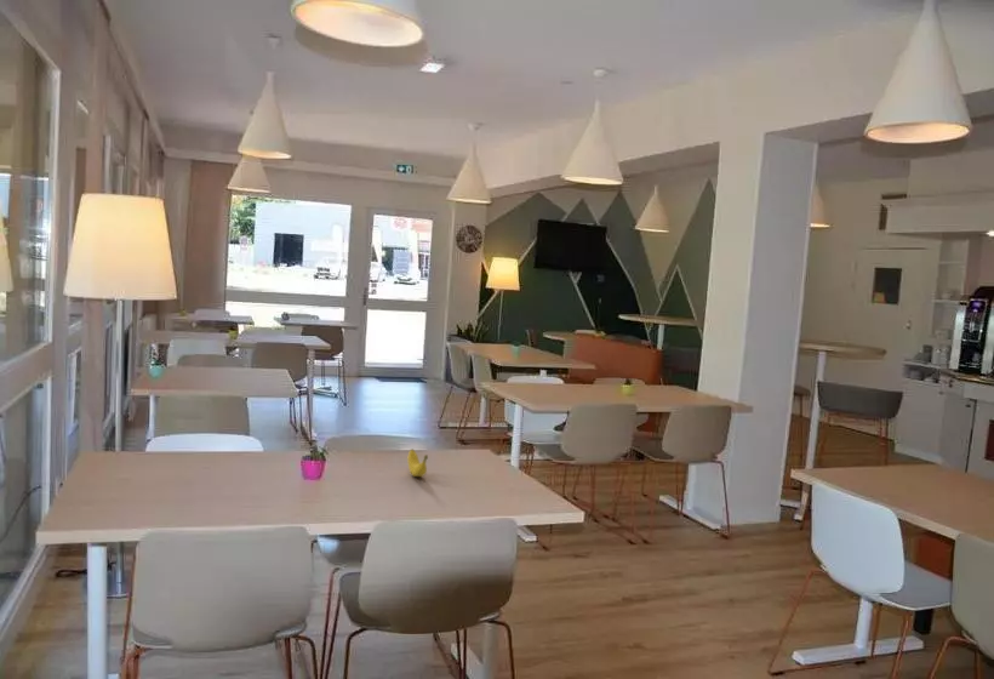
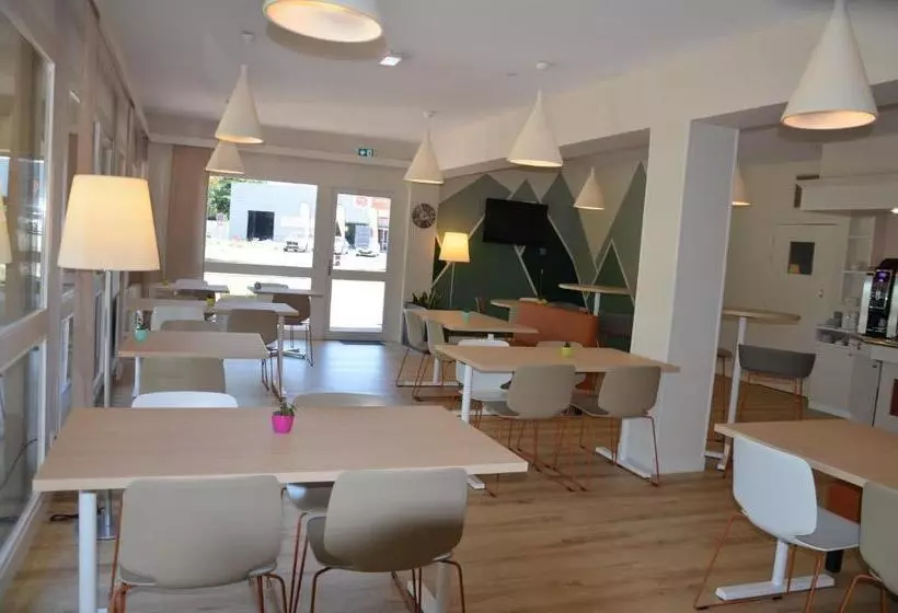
- banana [406,447,429,478]
